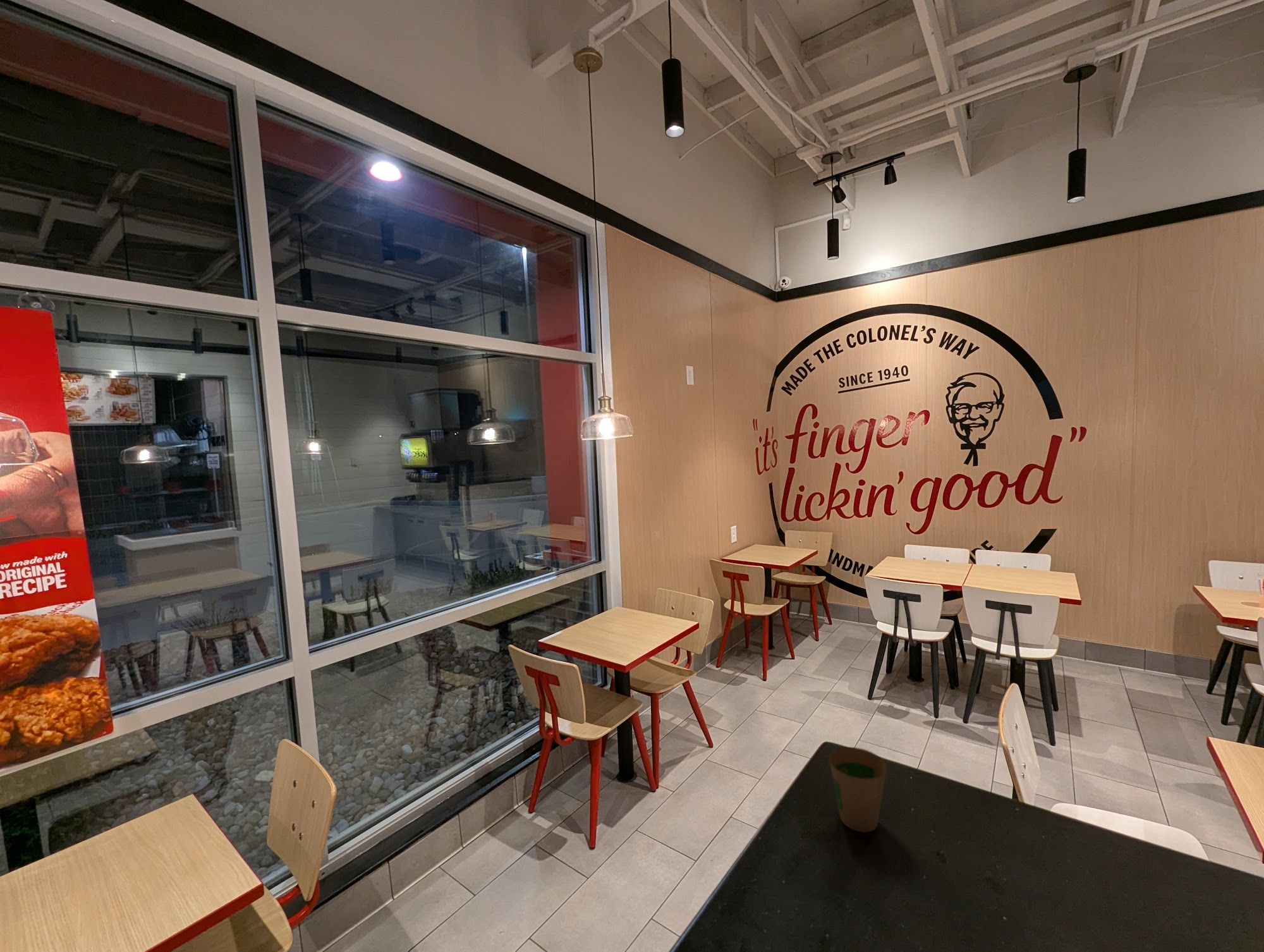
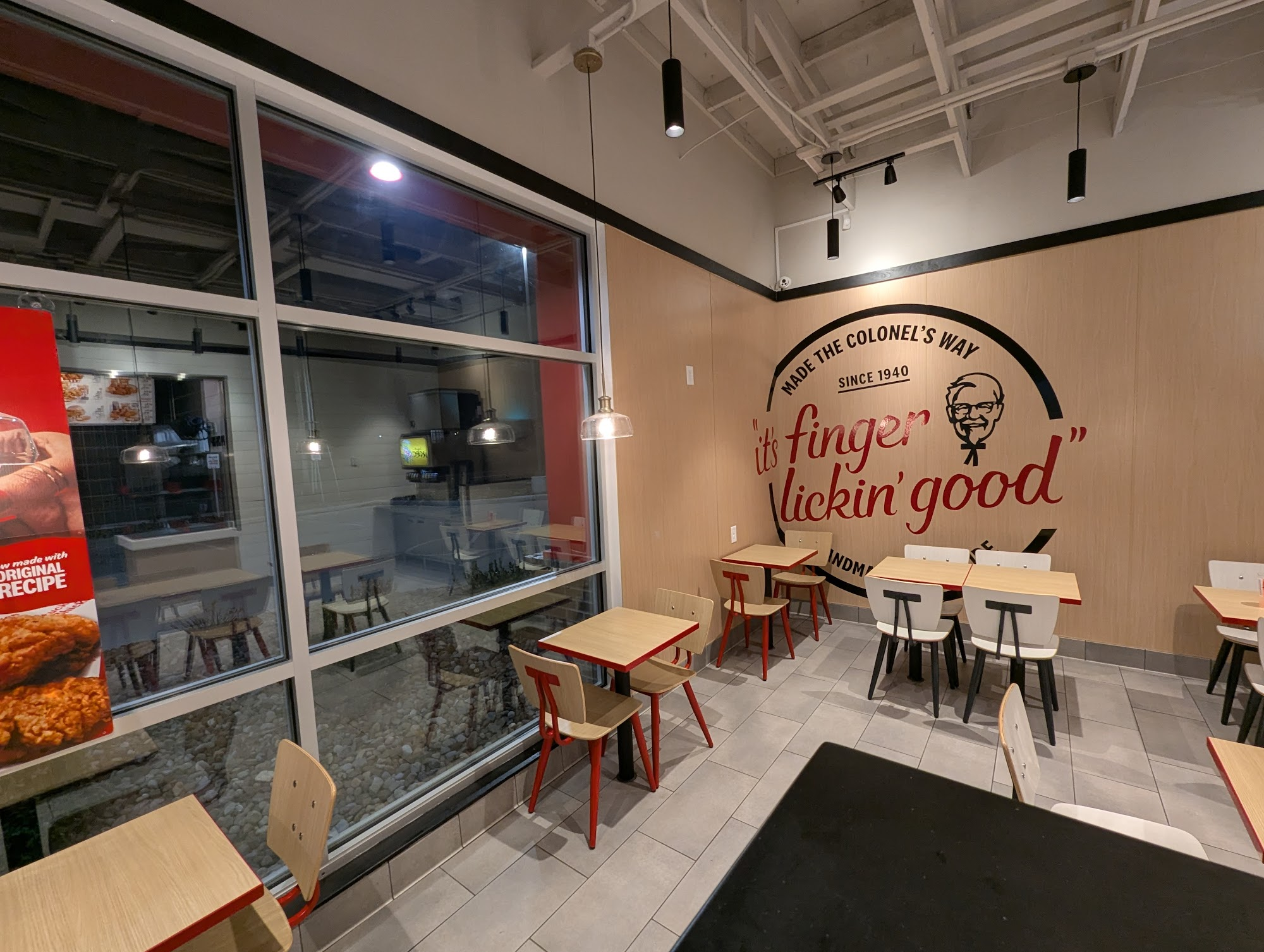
- paper cup [829,747,887,833]
